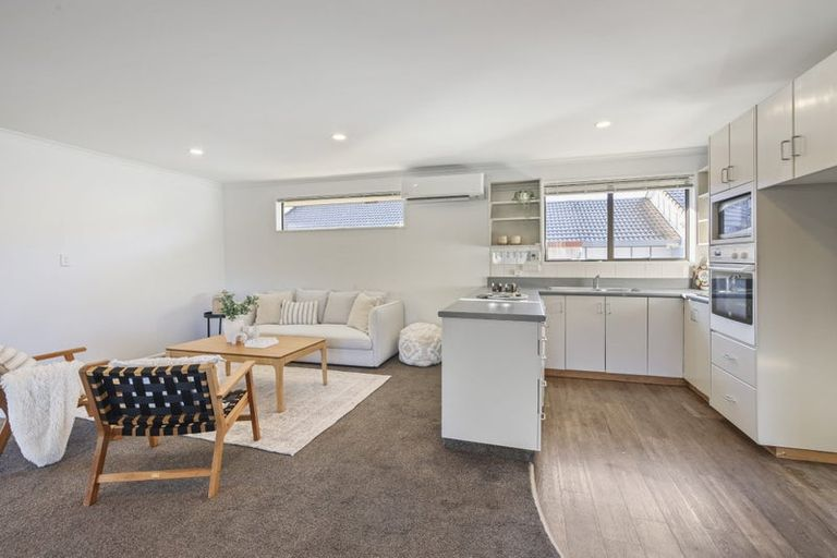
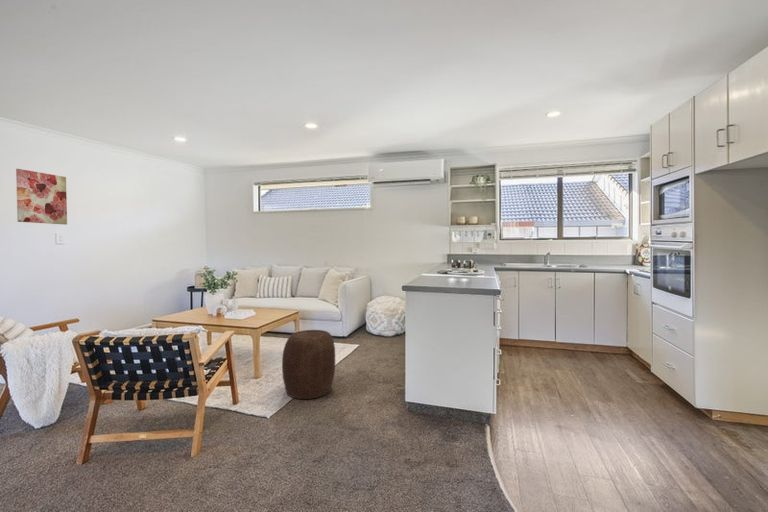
+ wall art [15,168,68,226]
+ stool [281,329,336,400]
